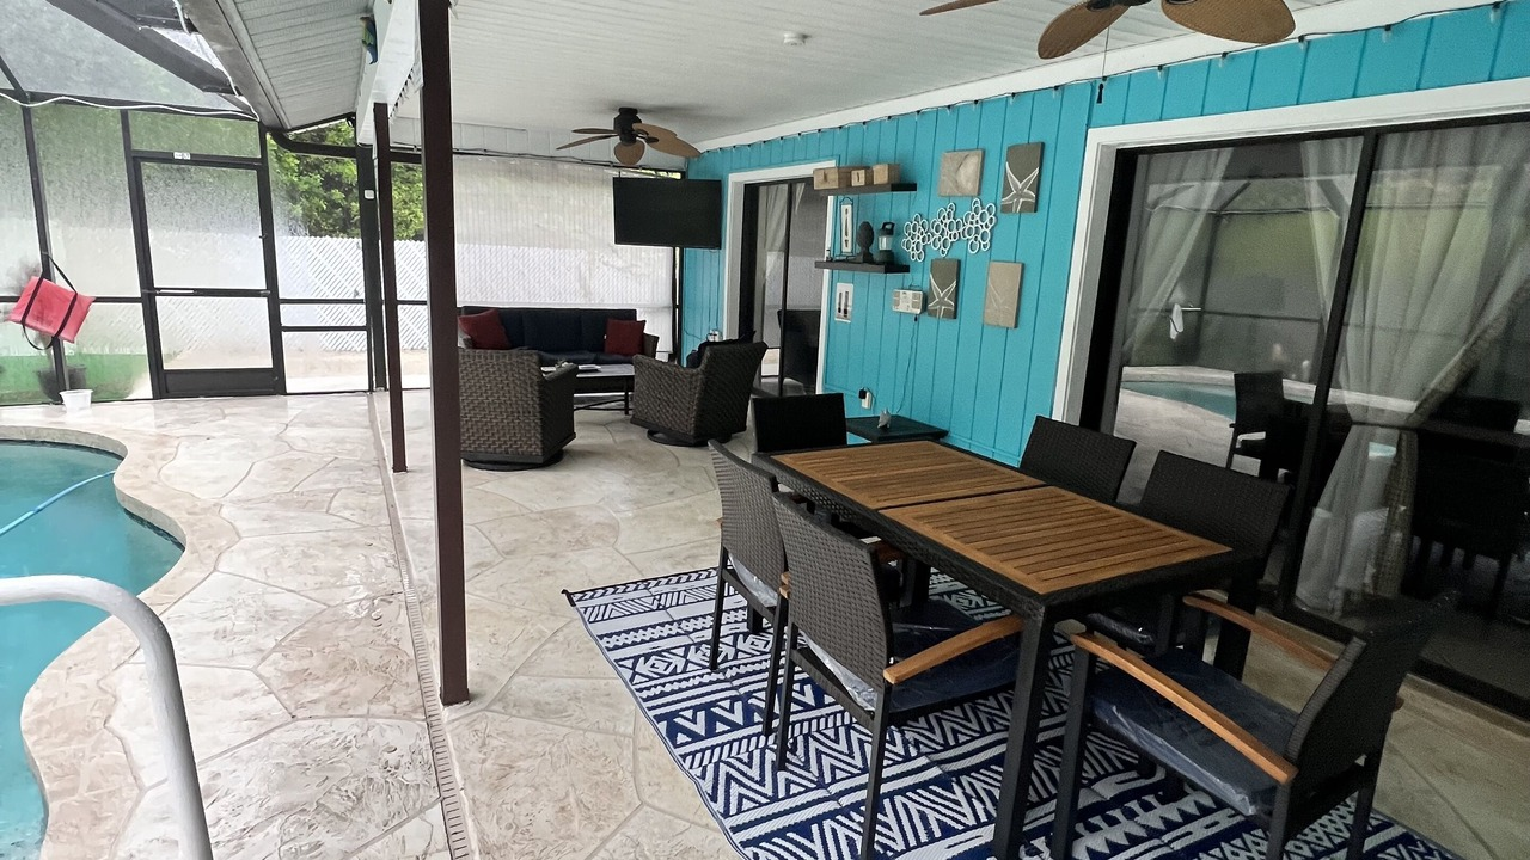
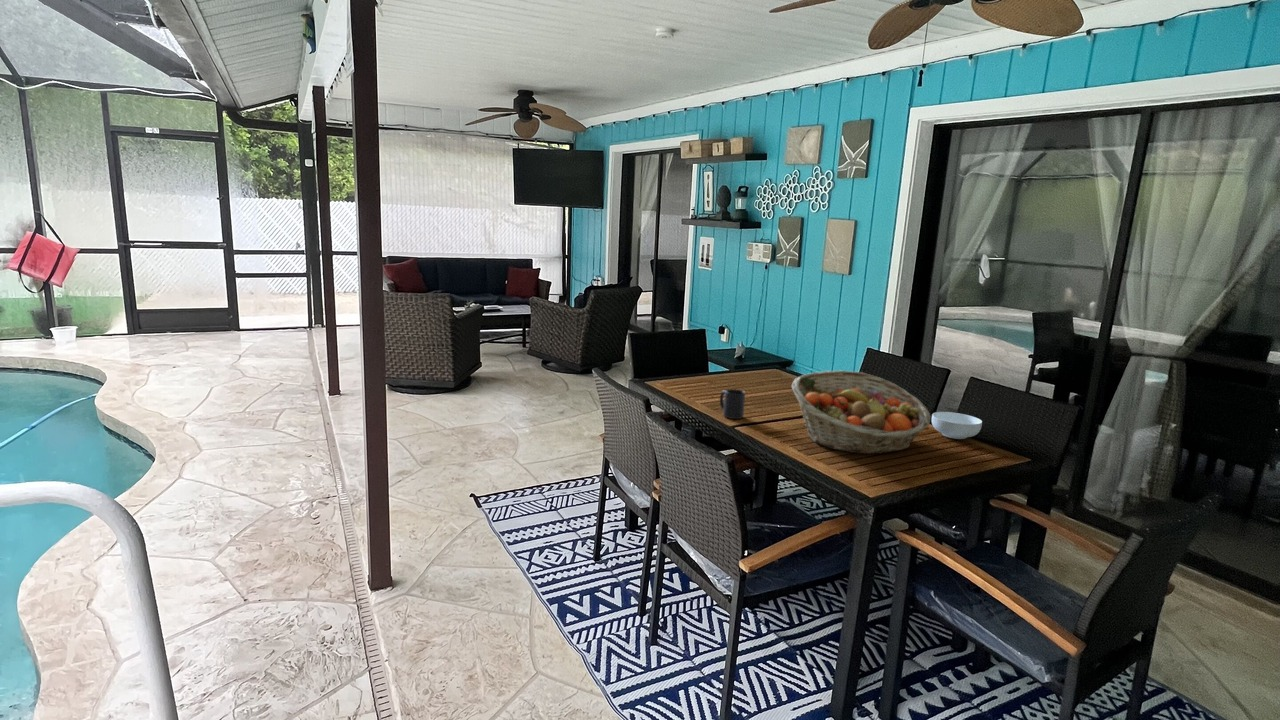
+ mug [719,388,746,420]
+ fruit basket [791,369,932,455]
+ cereal bowl [931,411,983,440]
